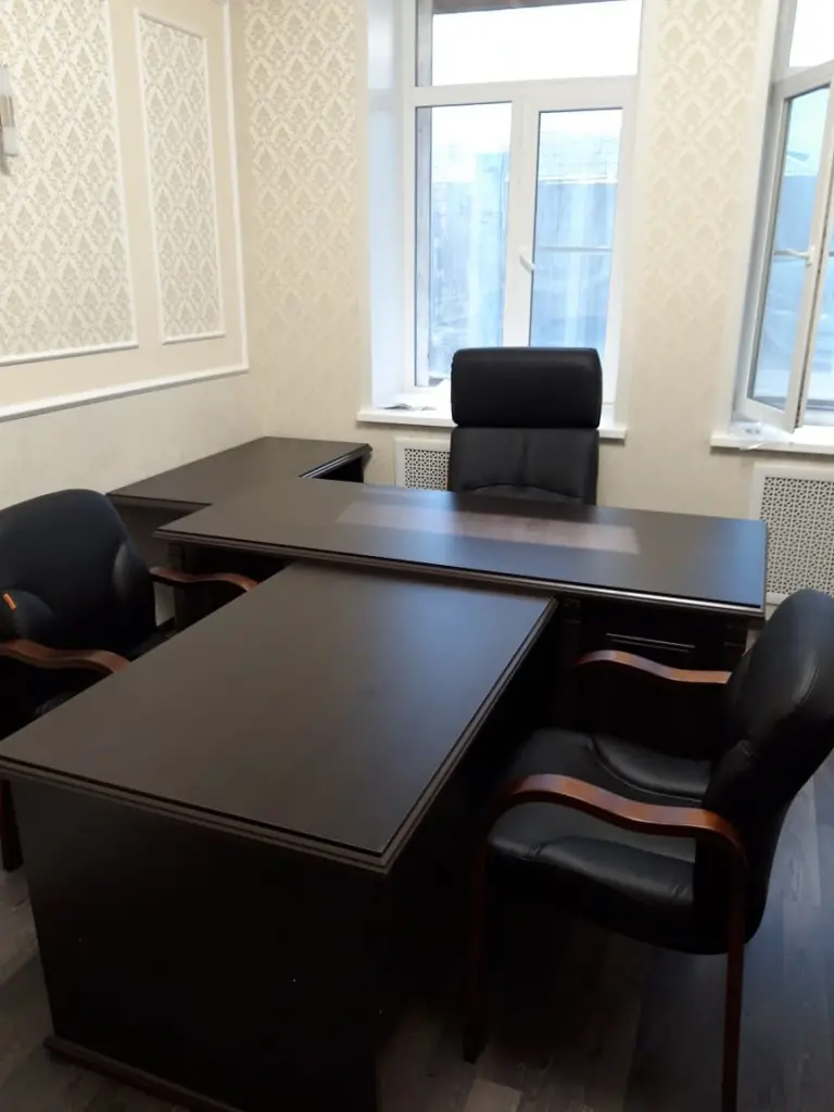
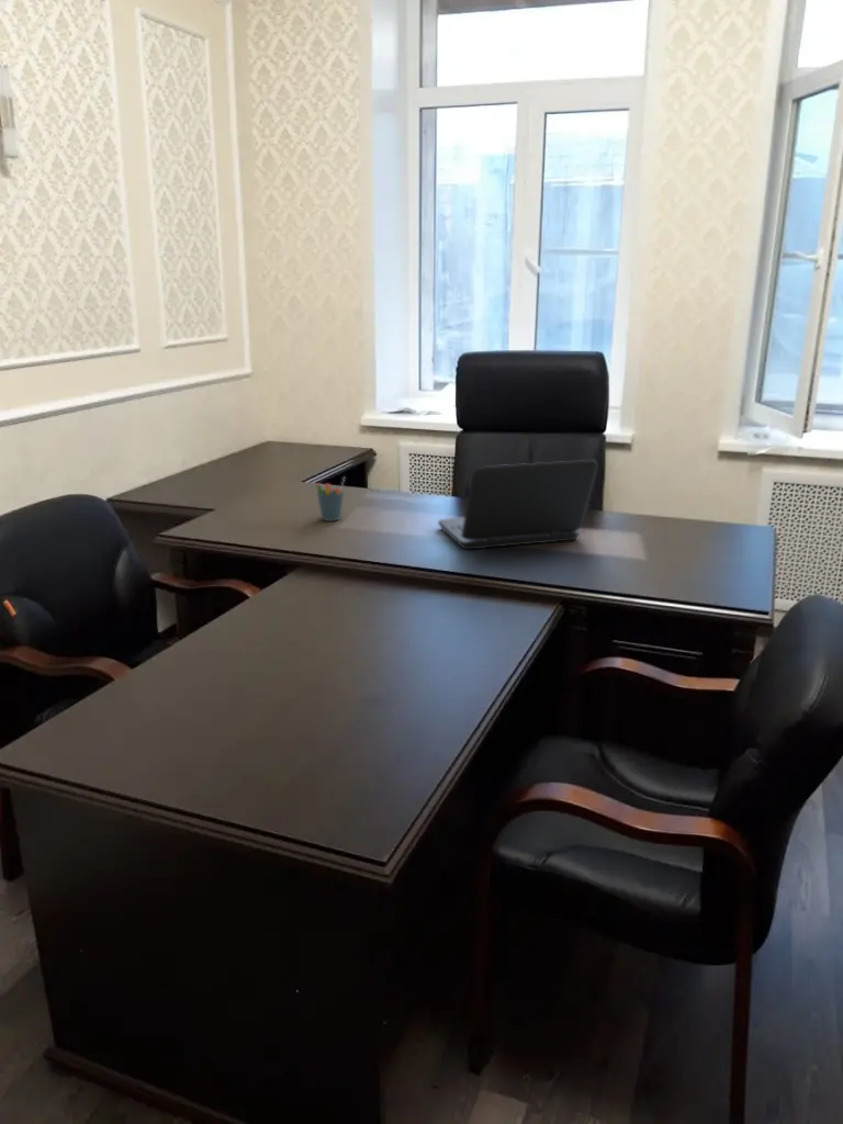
+ pen holder [315,476,346,522]
+ laptop [437,459,599,550]
